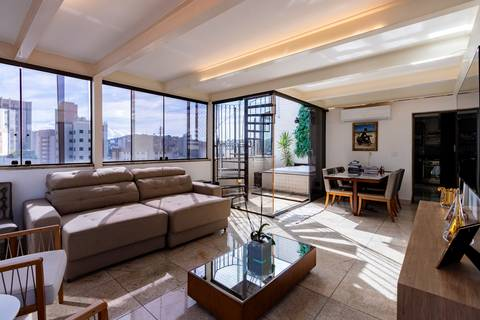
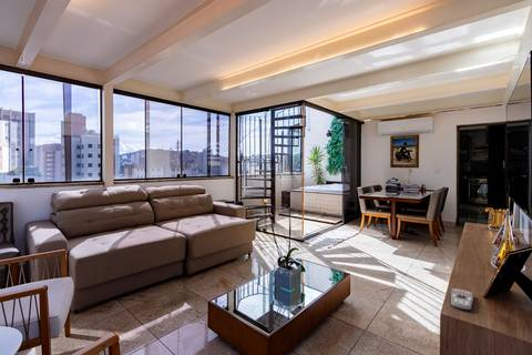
+ remote control [450,287,474,312]
